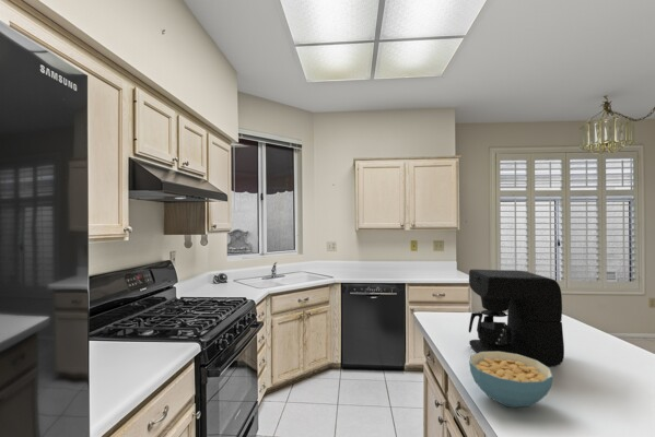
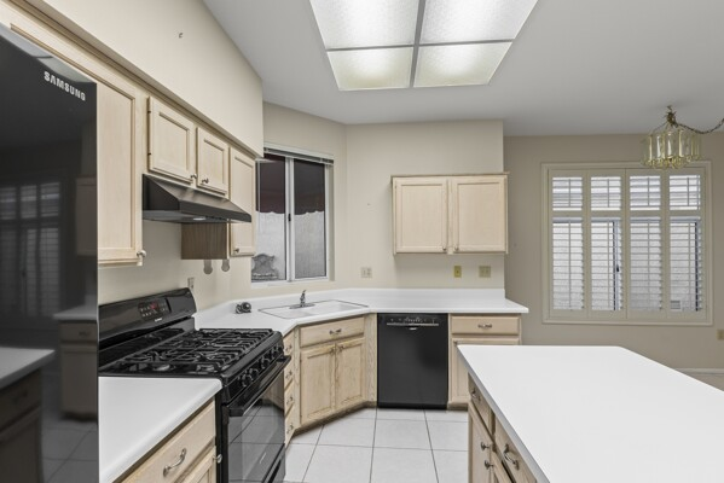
- cereal bowl [468,352,554,409]
- coffee maker [468,268,565,367]
